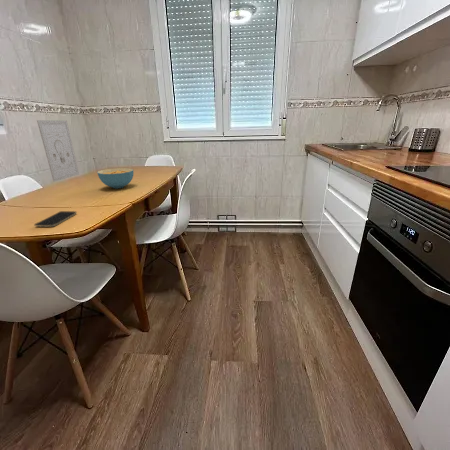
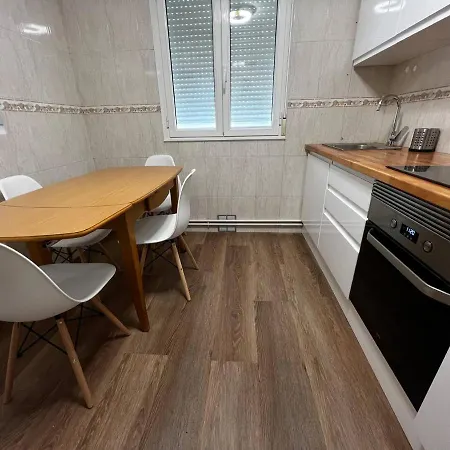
- wall art [36,119,80,183]
- cereal bowl [96,167,135,189]
- smartphone [33,210,78,228]
